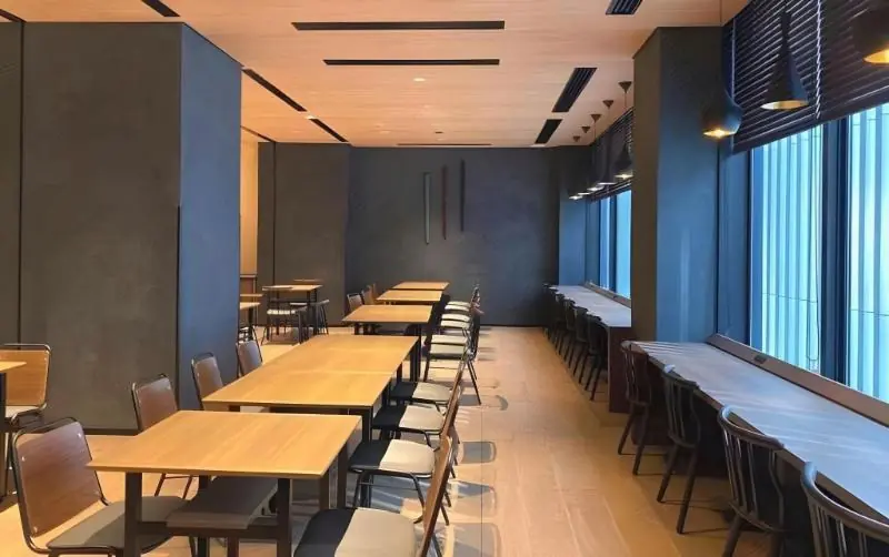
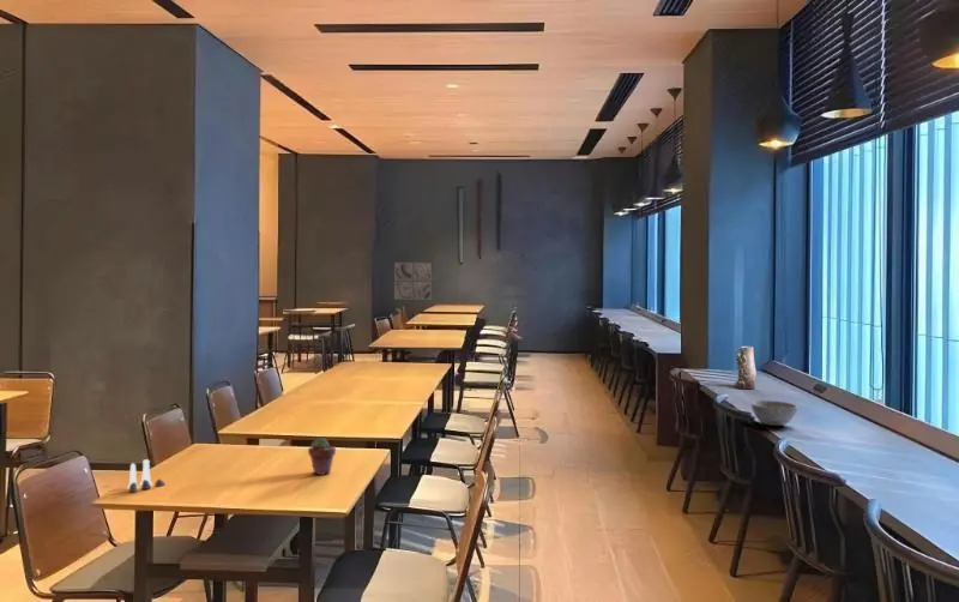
+ wall art [393,261,433,301]
+ salt and pepper shaker set [126,458,167,493]
+ potted succulent [307,437,337,476]
+ vase [732,345,758,390]
+ bowl [750,399,800,427]
